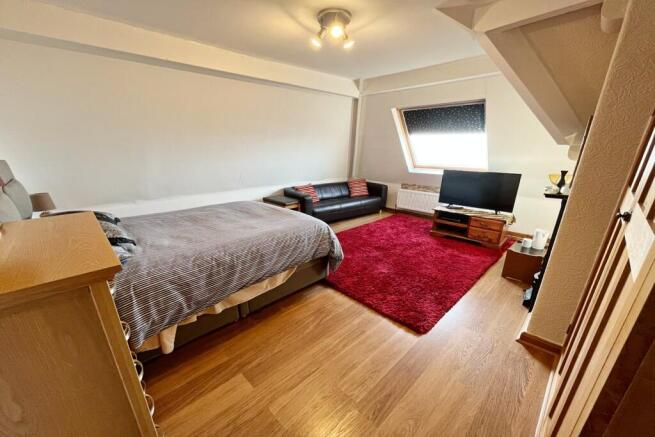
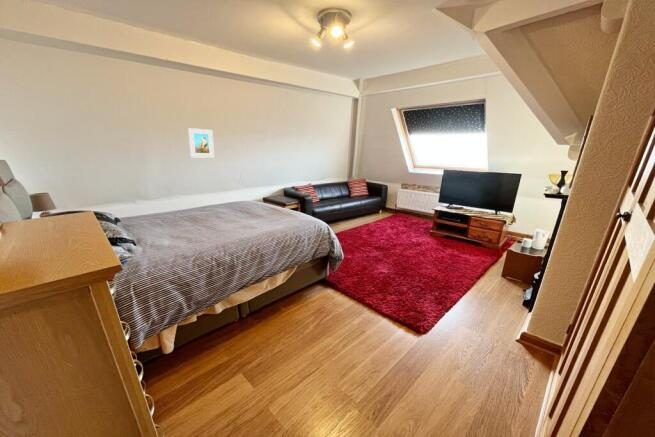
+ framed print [187,127,215,159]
